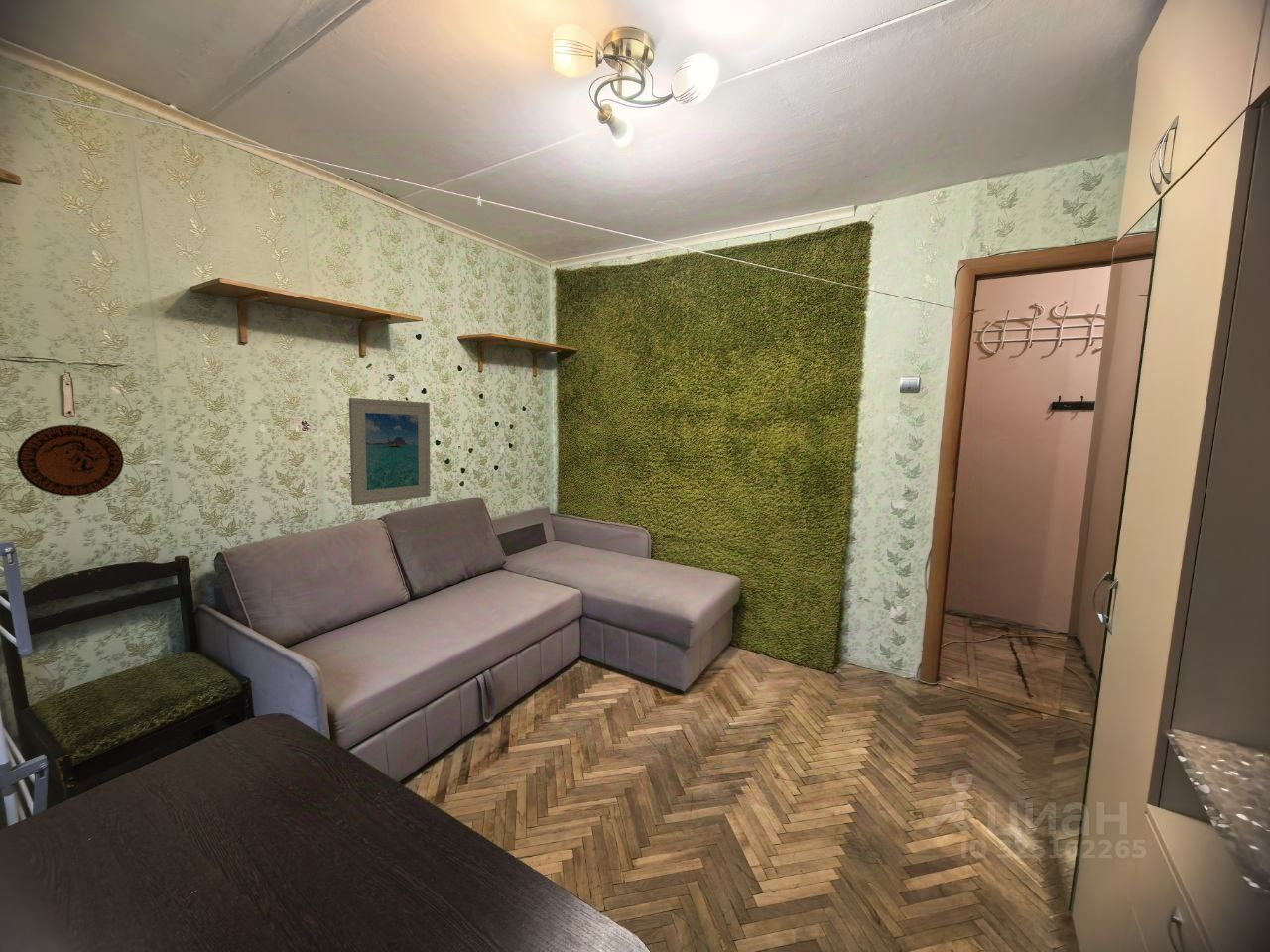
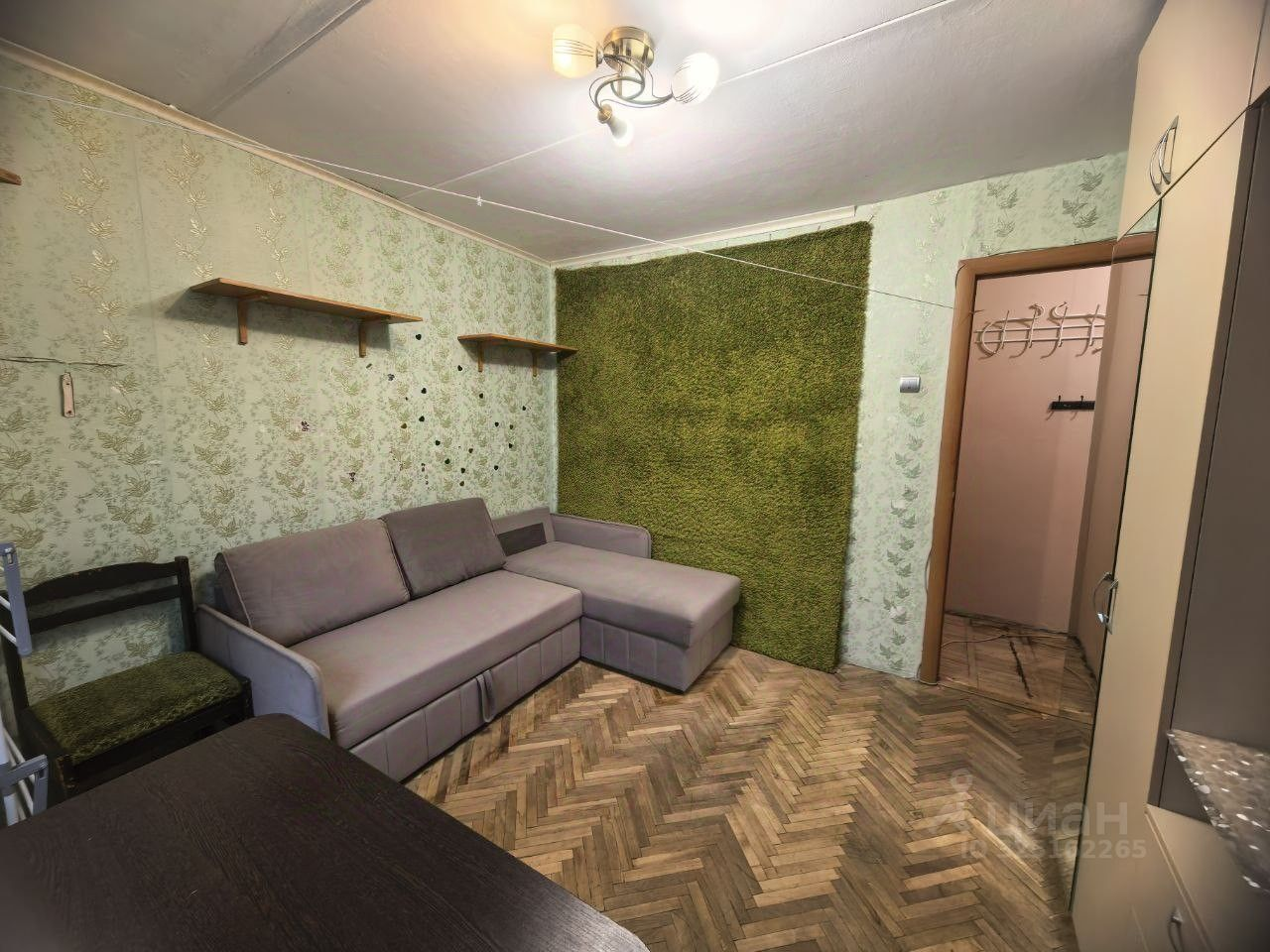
- decorative plate [16,424,125,497]
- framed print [348,397,432,507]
